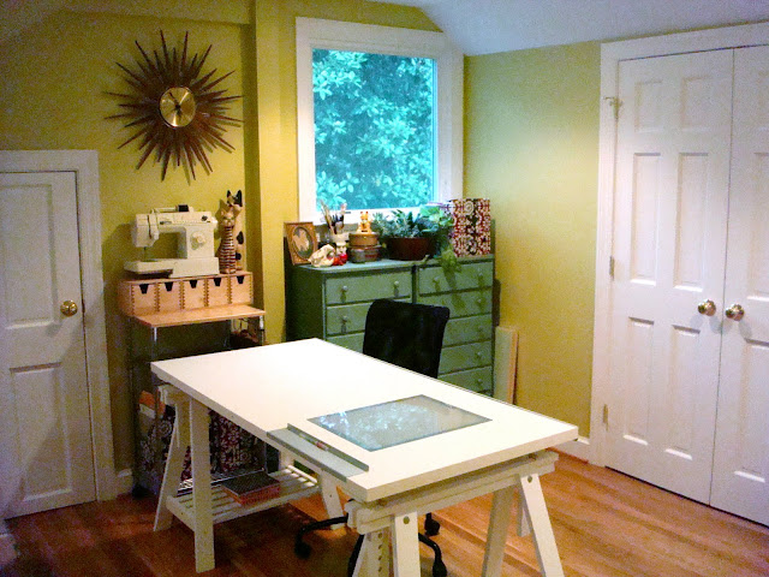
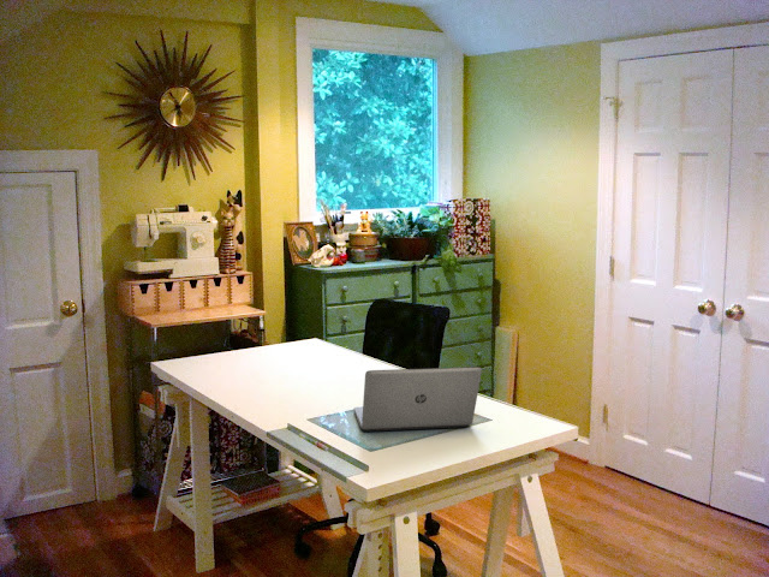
+ laptop [353,365,483,433]
